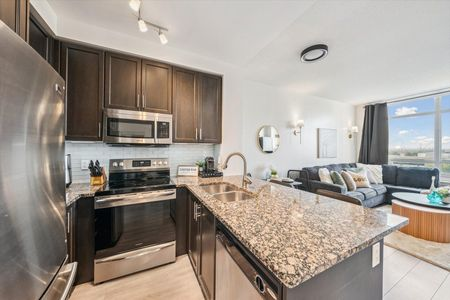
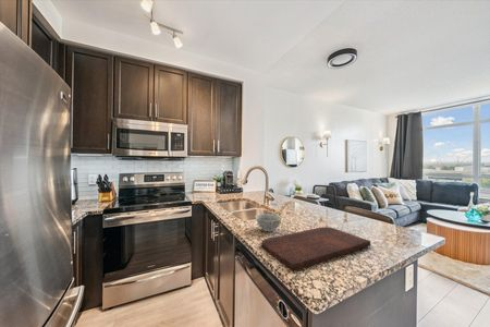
+ cutting board [260,226,371,271]
+ bowl [255,213,283,232]
